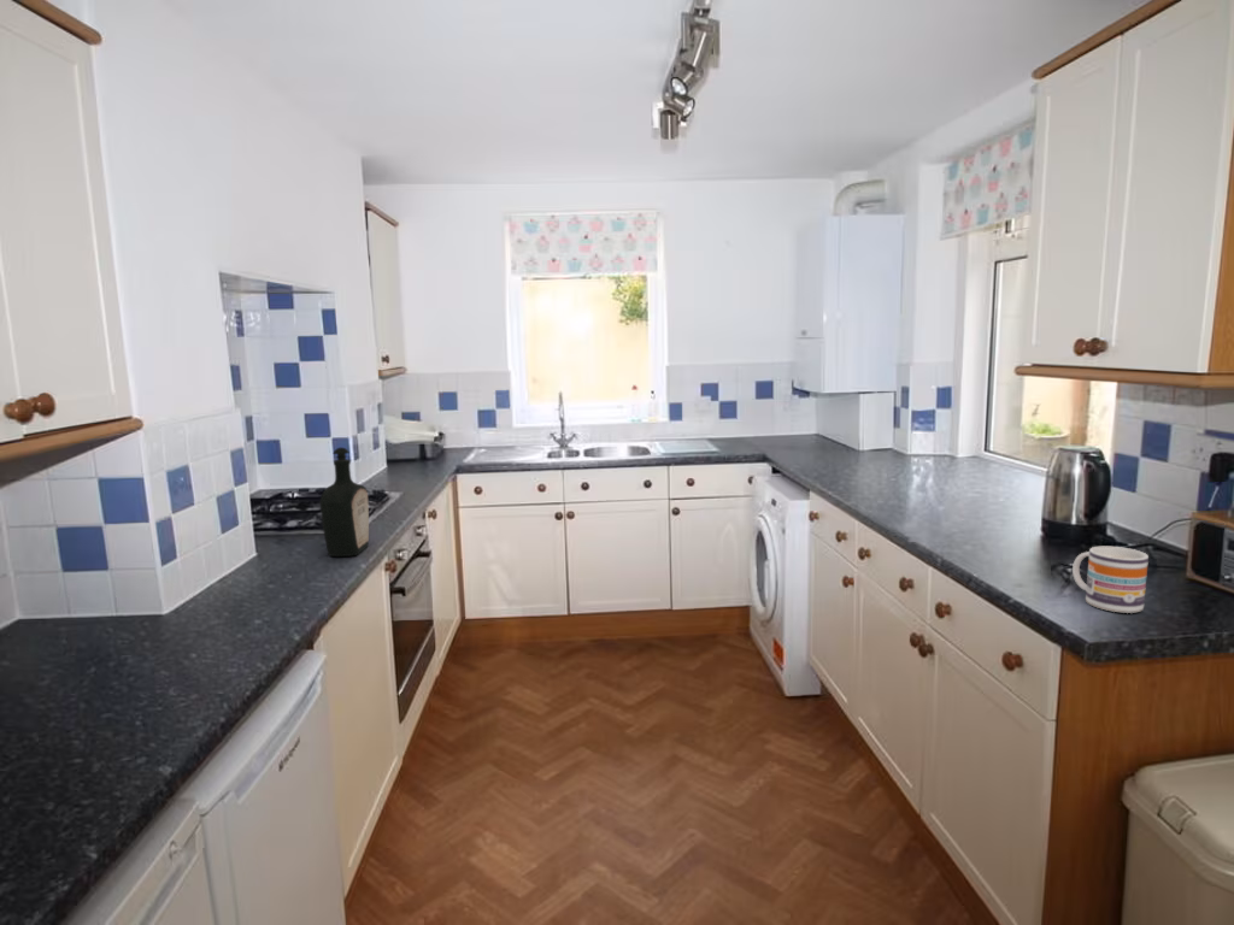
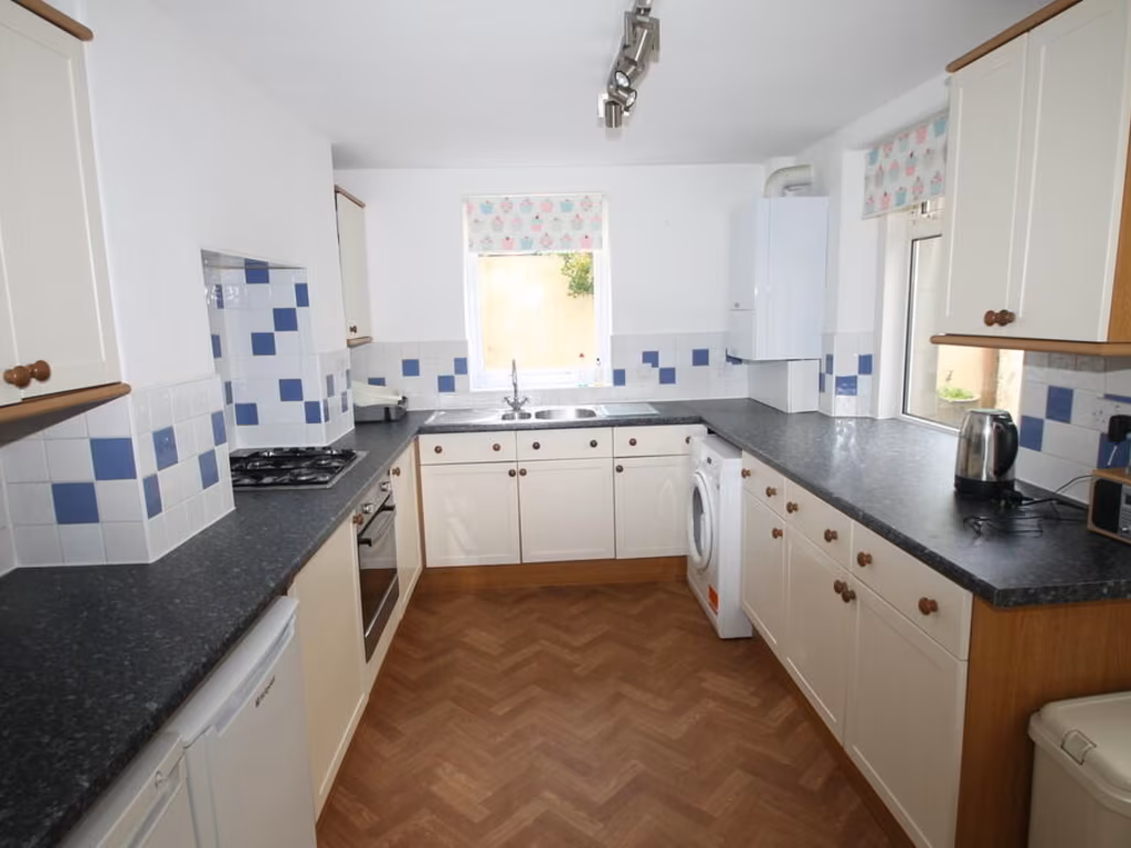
- bottle [319,446,370,558]
- mug [1071,546,1150,614]
